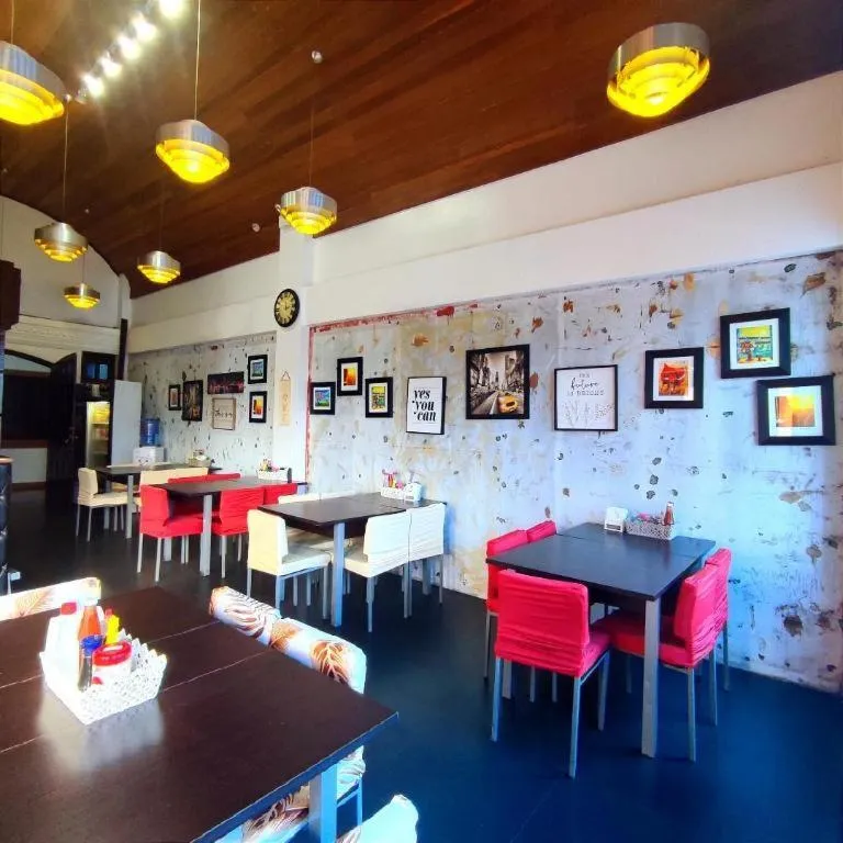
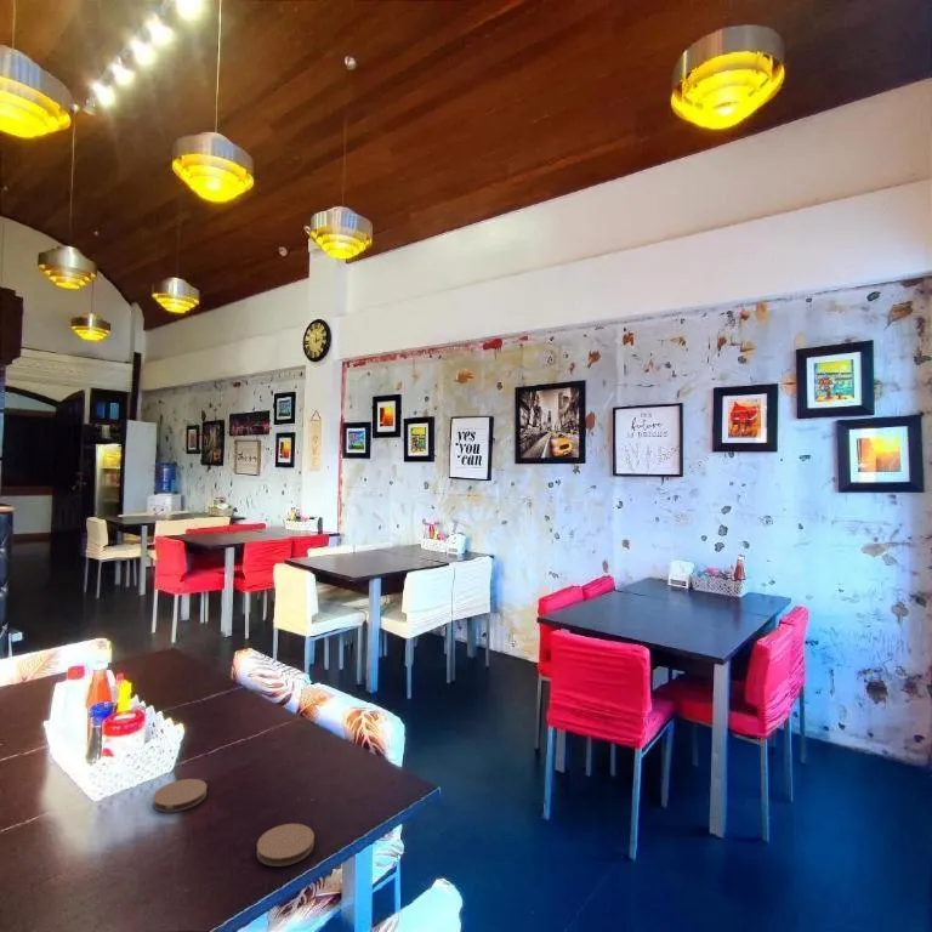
+ coaster [256,823,316,868]
+ coaster [152,778,208,813]
